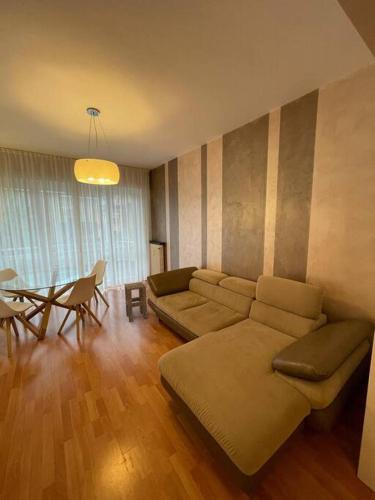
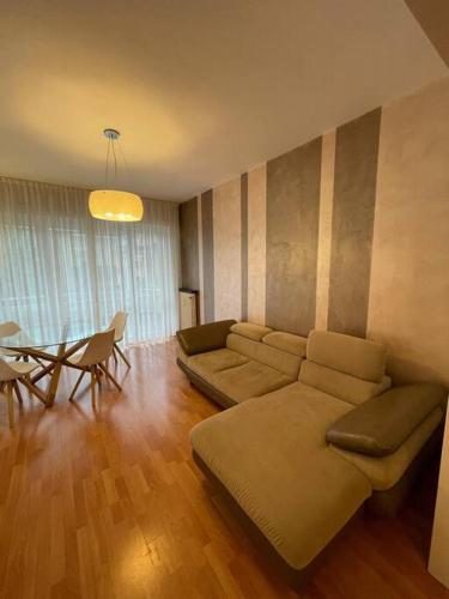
- side table [124,281,148,323]
